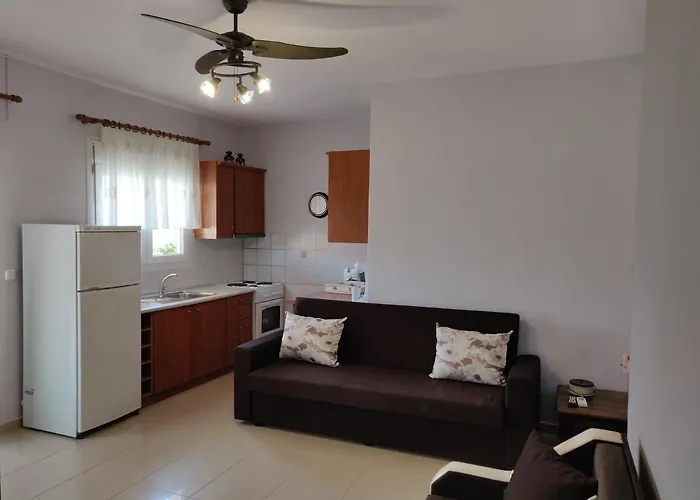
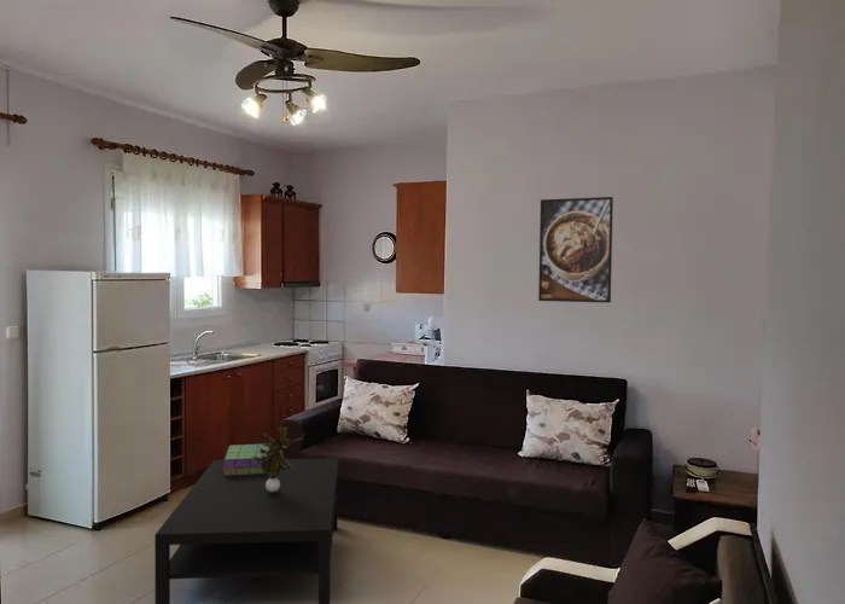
+ stack of books [223,443,270,476]
+ coffee table [153,458,339,604]
+ potted plant [251,424,304,492]
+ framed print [537,196,614,304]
